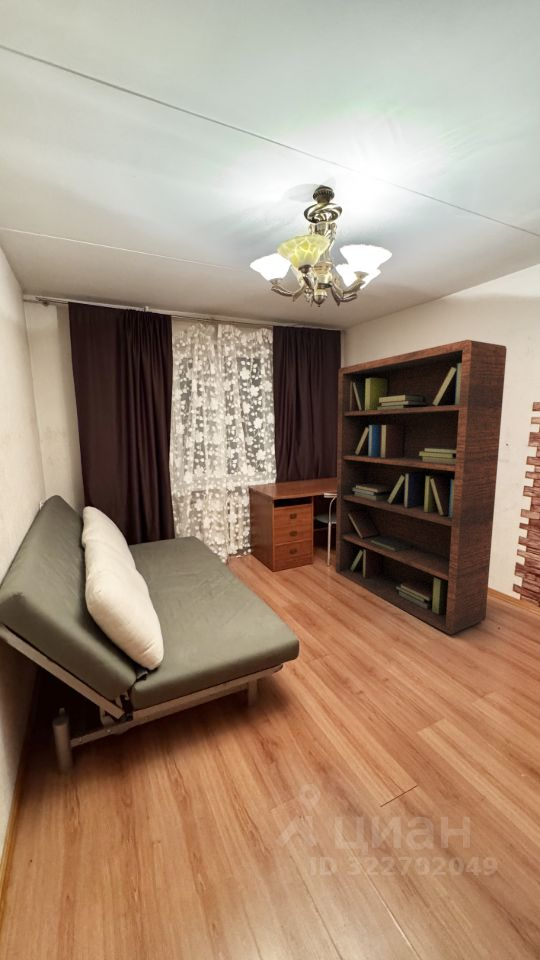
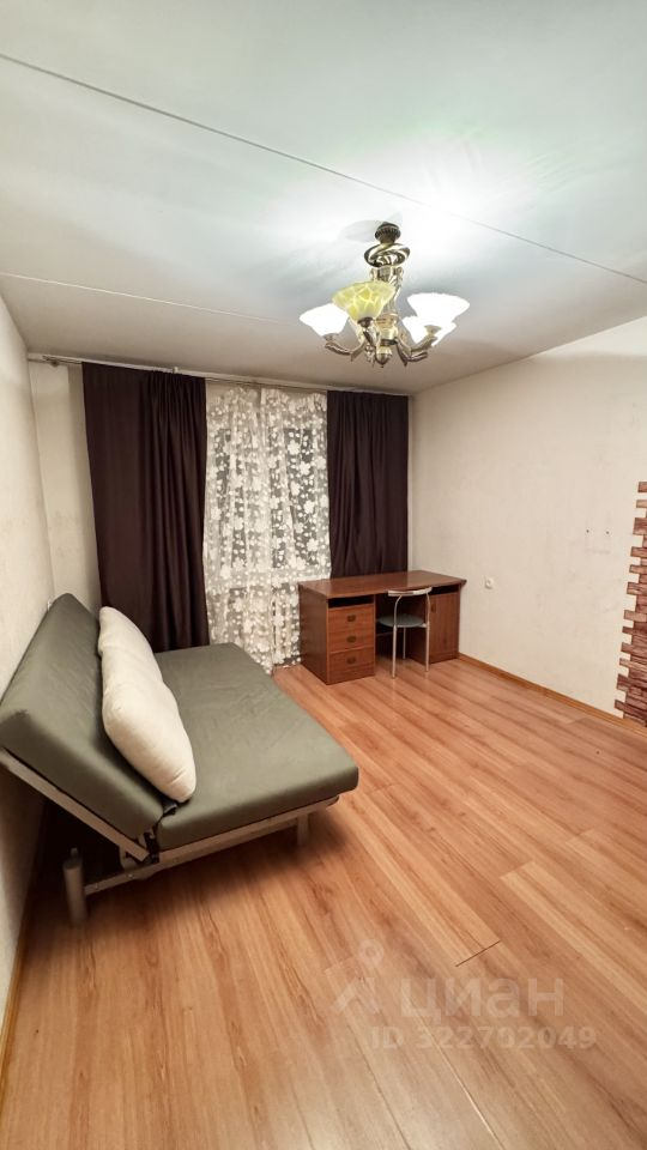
- bookcase [335,339,508,635]
